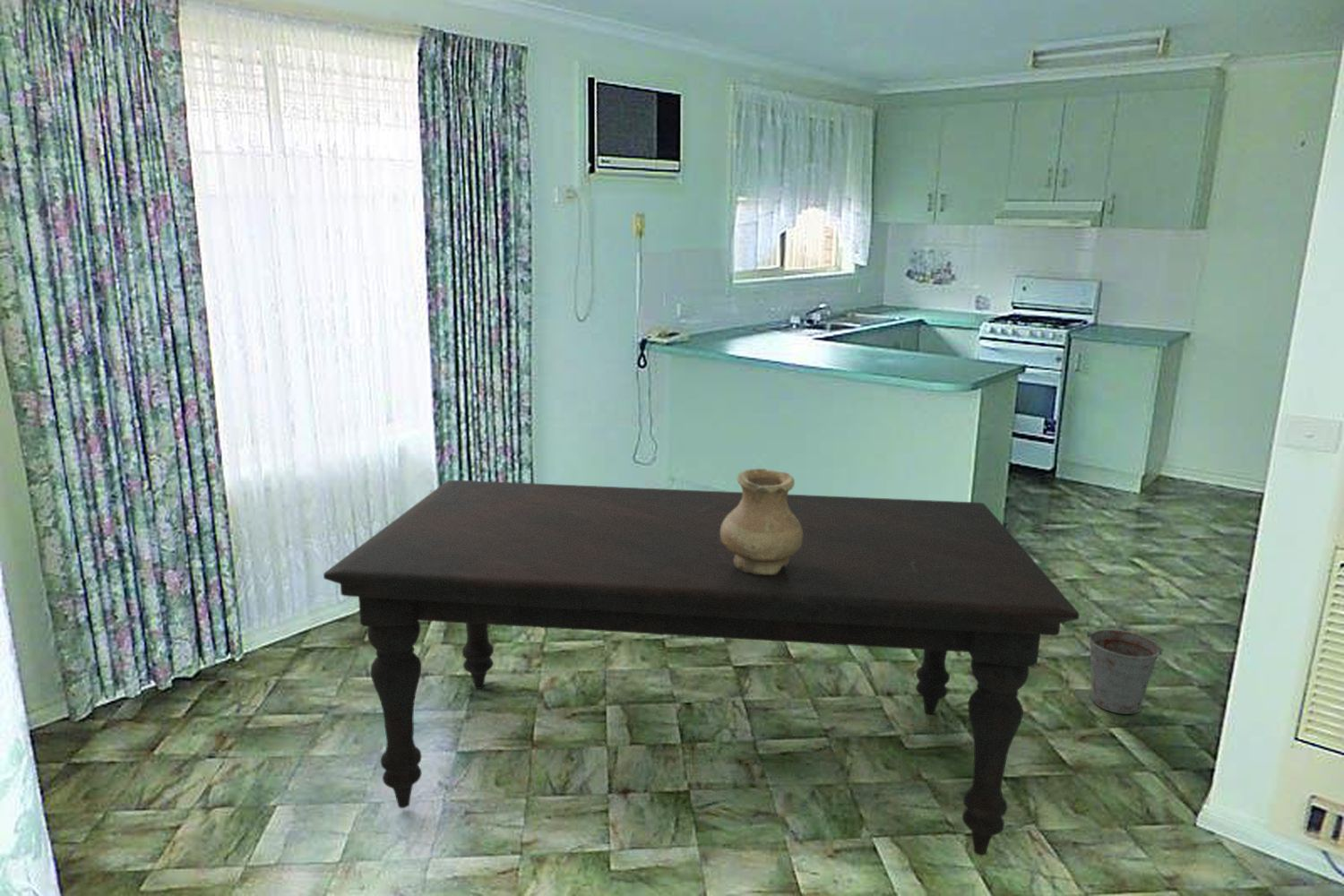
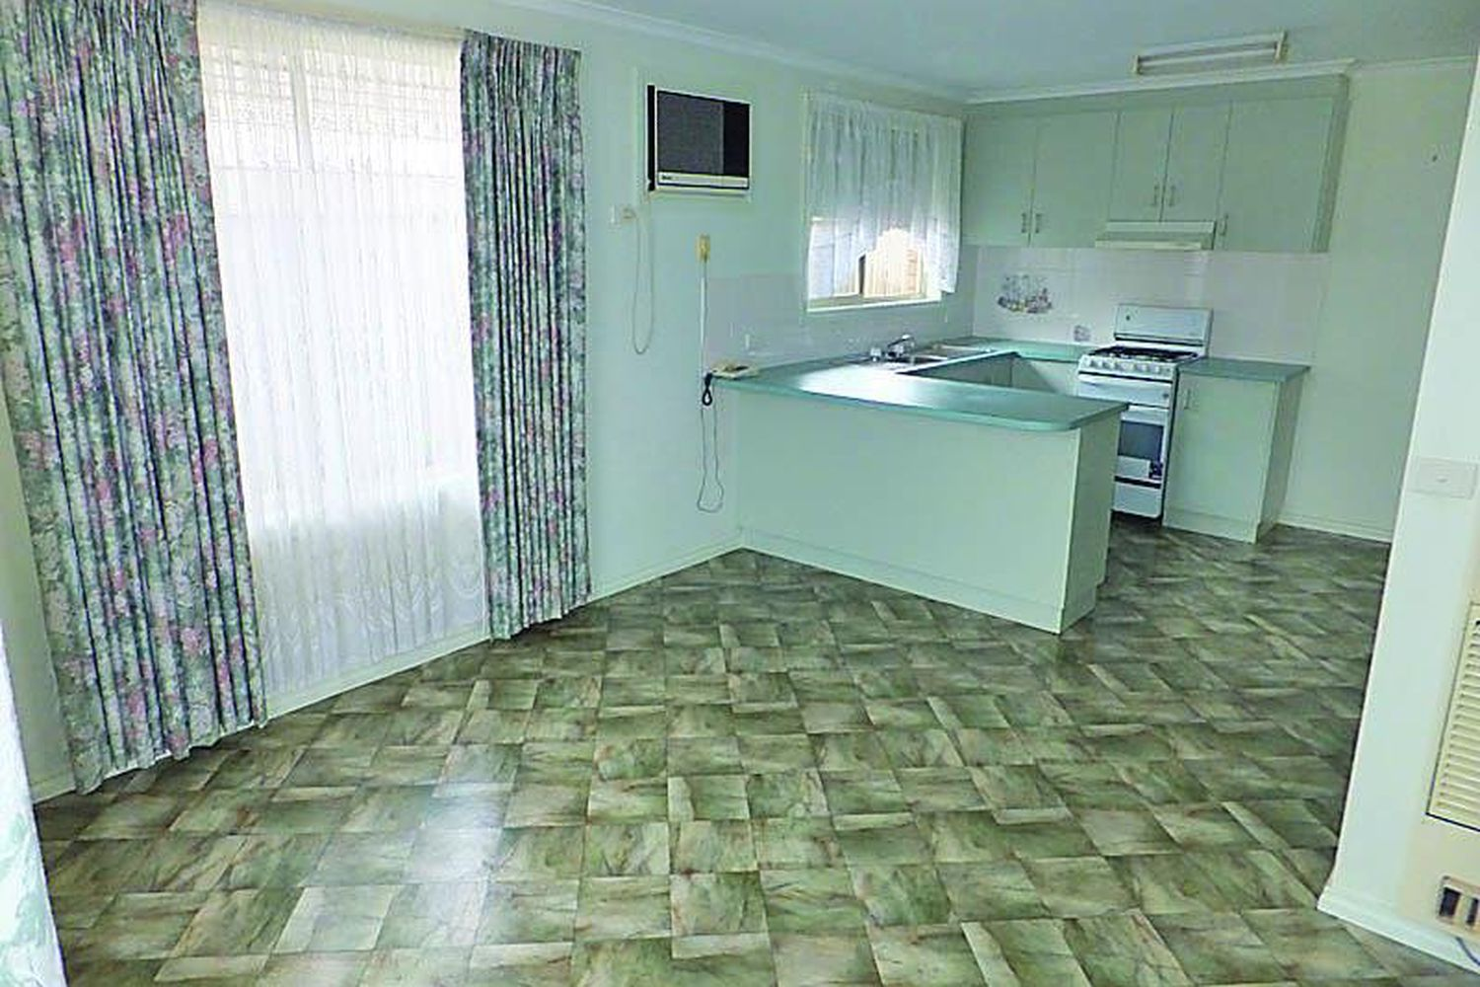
- bucket [1086,629,1165,715]
- dining table [323,479,1081,857]
- vase [720,468,803,575]
